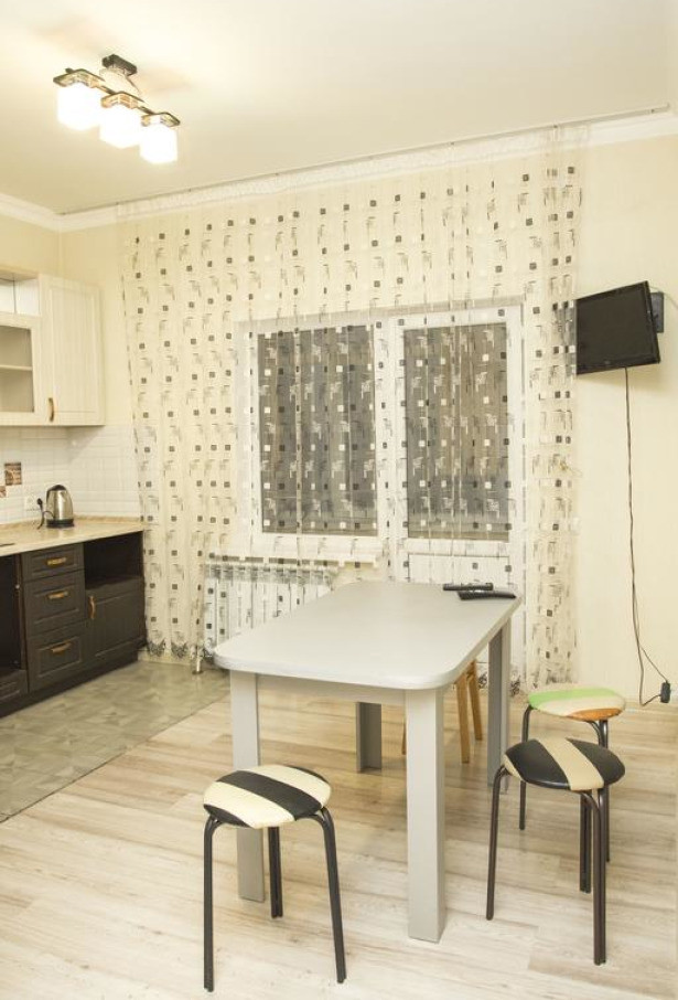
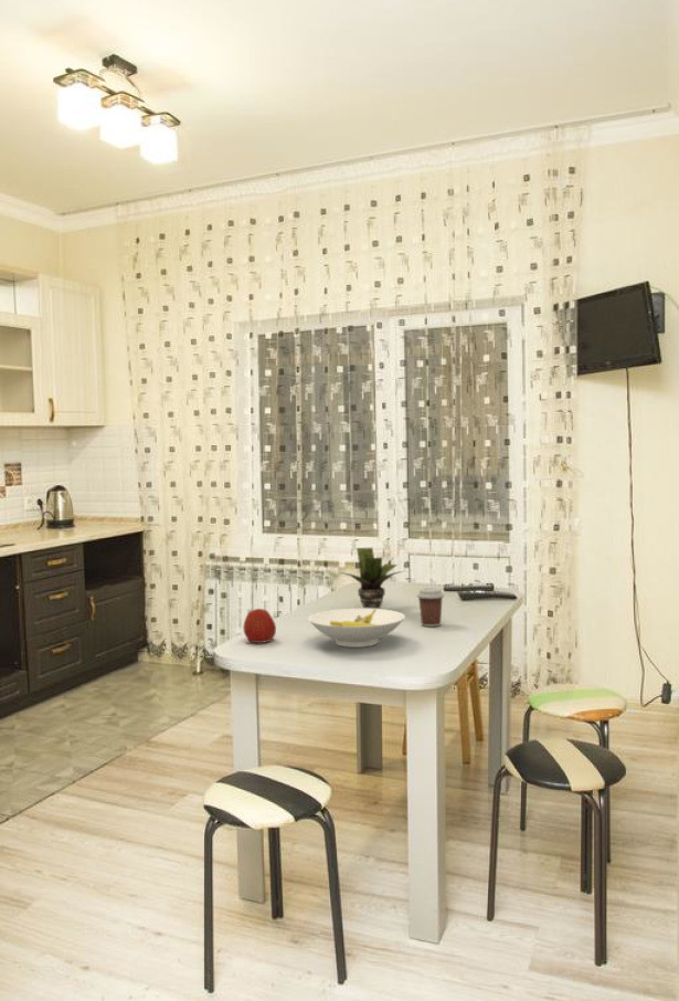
+ bowl [307,608,406,649]
+ coffee cup [416,587,445,628]
+ apple [242,608,277,644]
+ potted plant [339,547,404,609]
